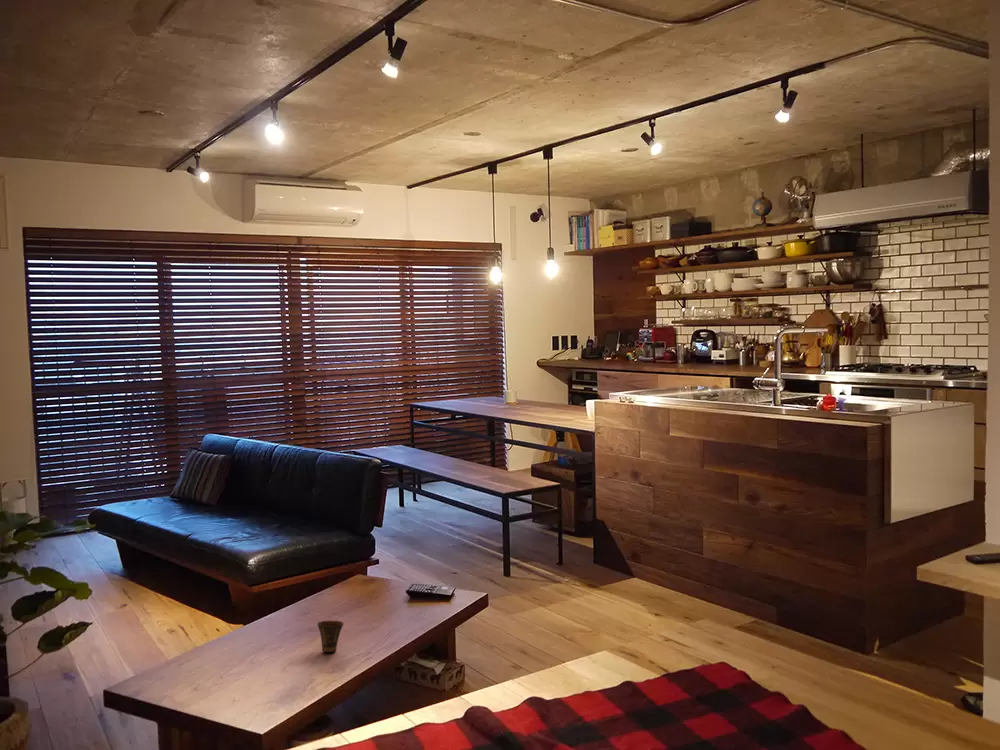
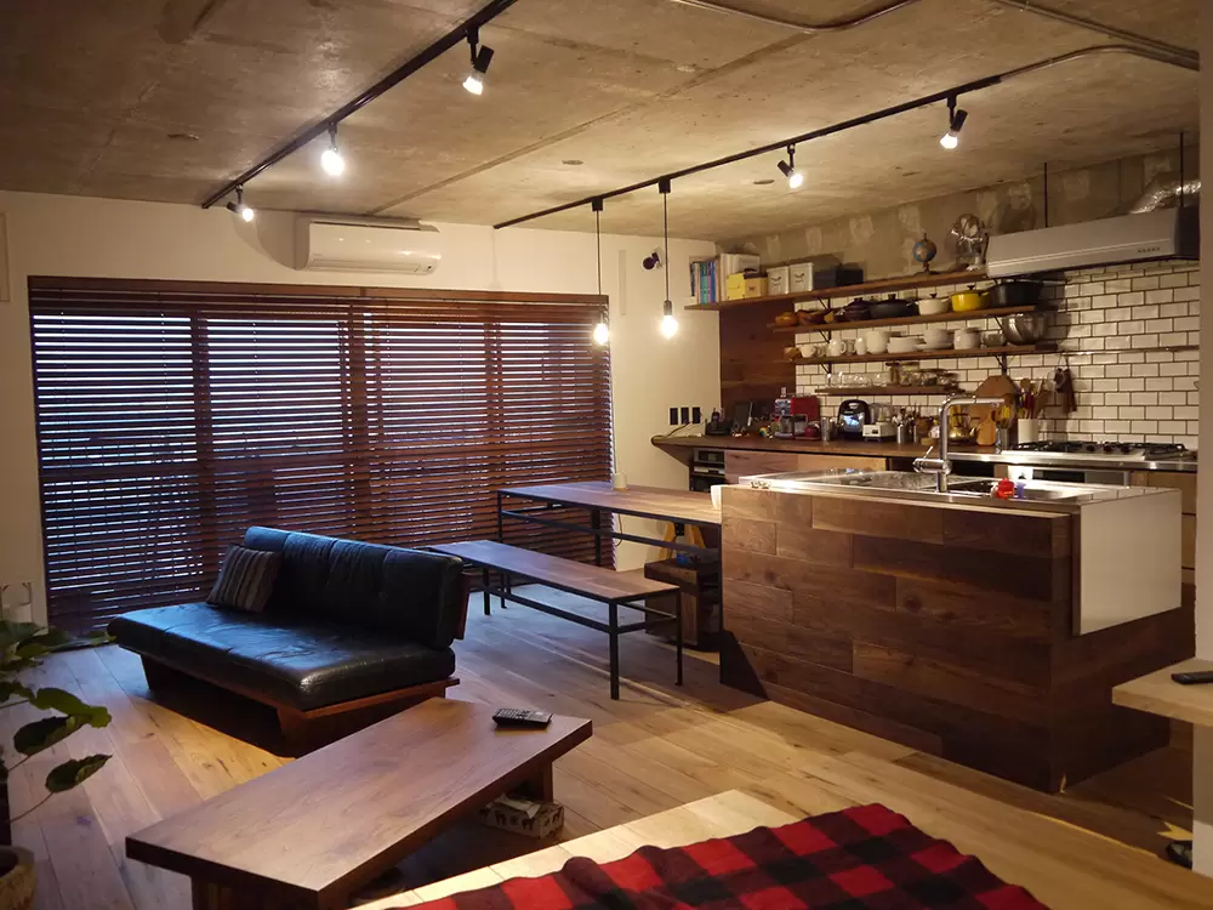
- cup [316,620,345,653]
